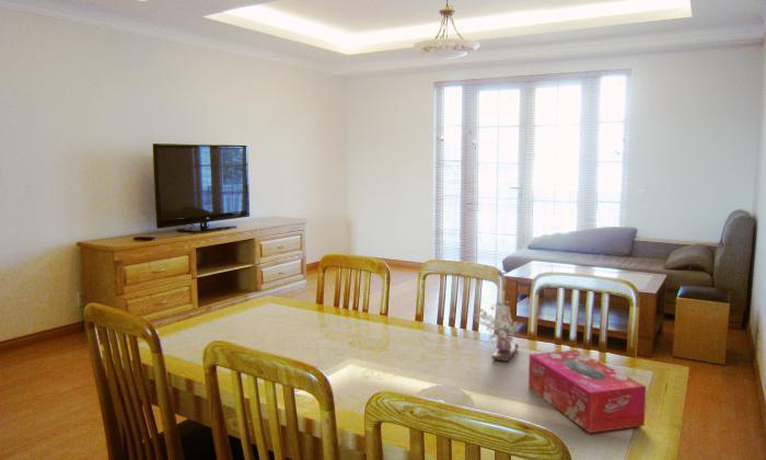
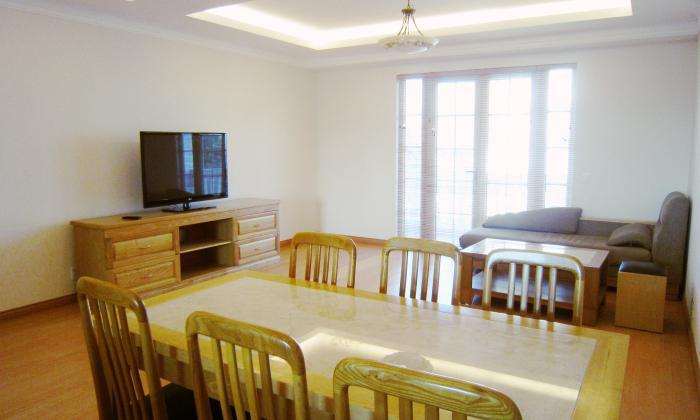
- tissue box [527,349,647,434]
- flower arrangement [469,299,520,363]
